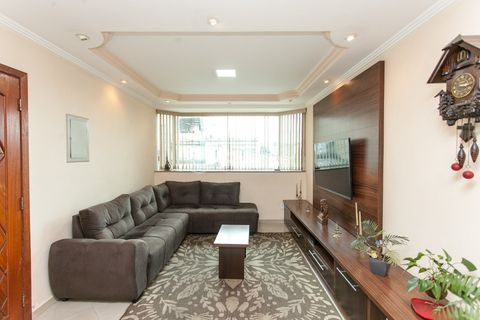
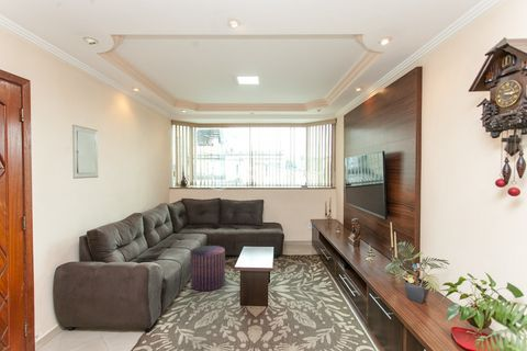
+ pouf [189,245,226,292]
